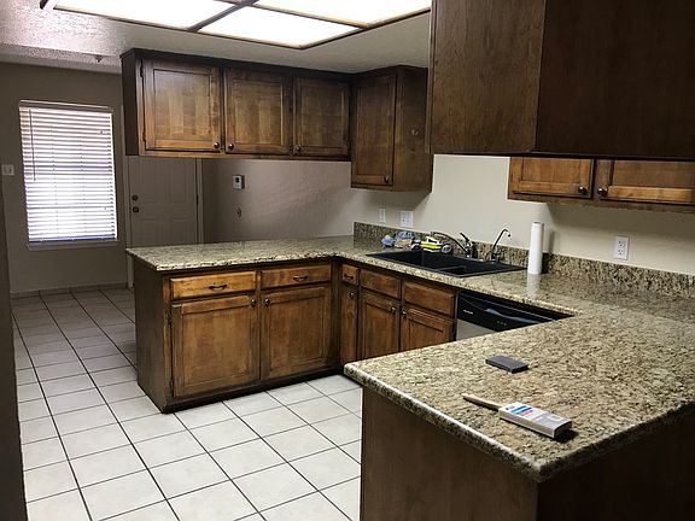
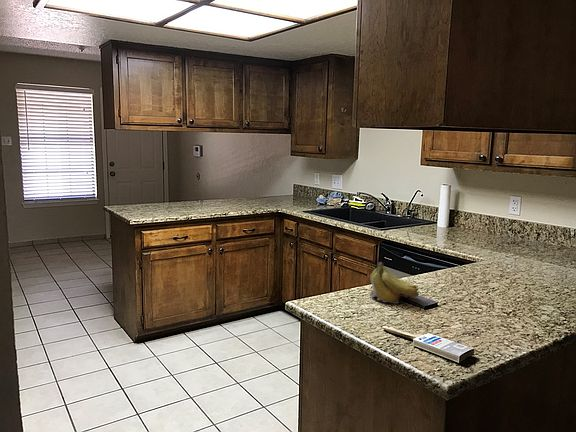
+ fruit [369,261,420,304]
